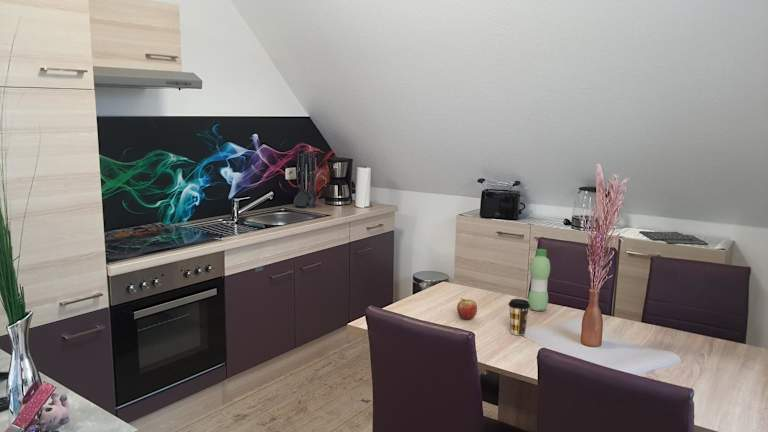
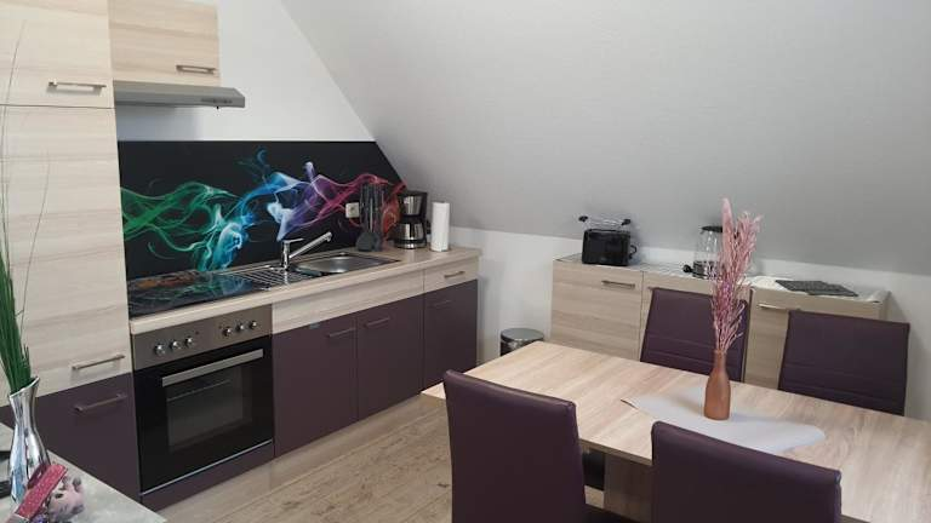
- coffee cup [507,298,530,336]
- water bottle [527,248,551,312]
- fruit [456,298,478,321]
